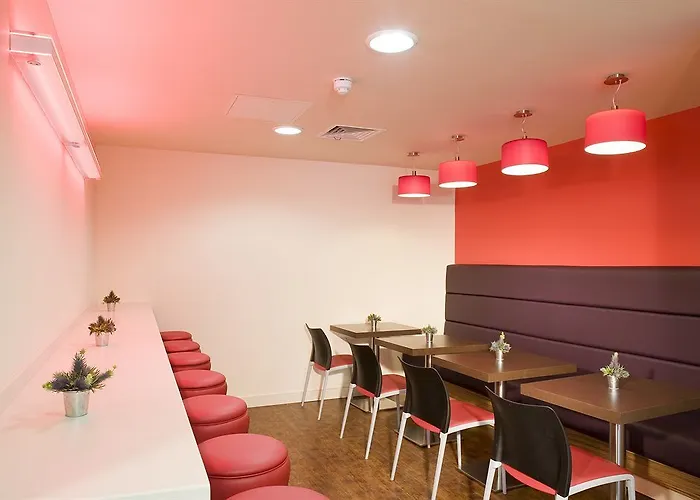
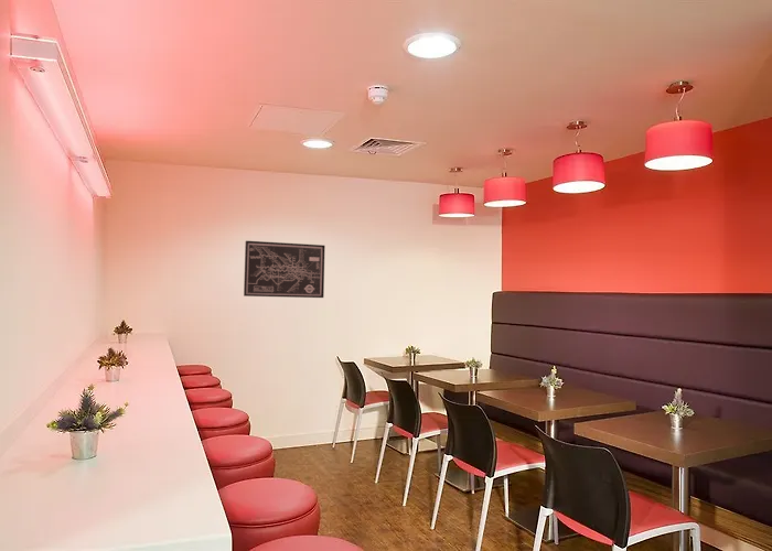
+ wall art [243,240,326,299]
